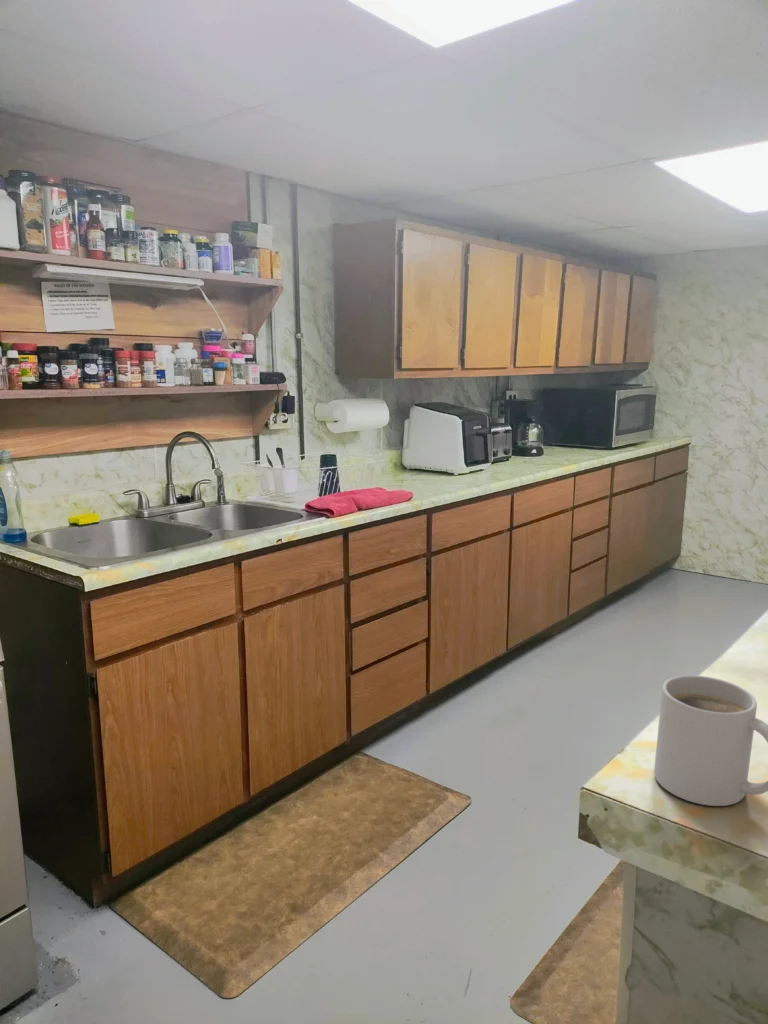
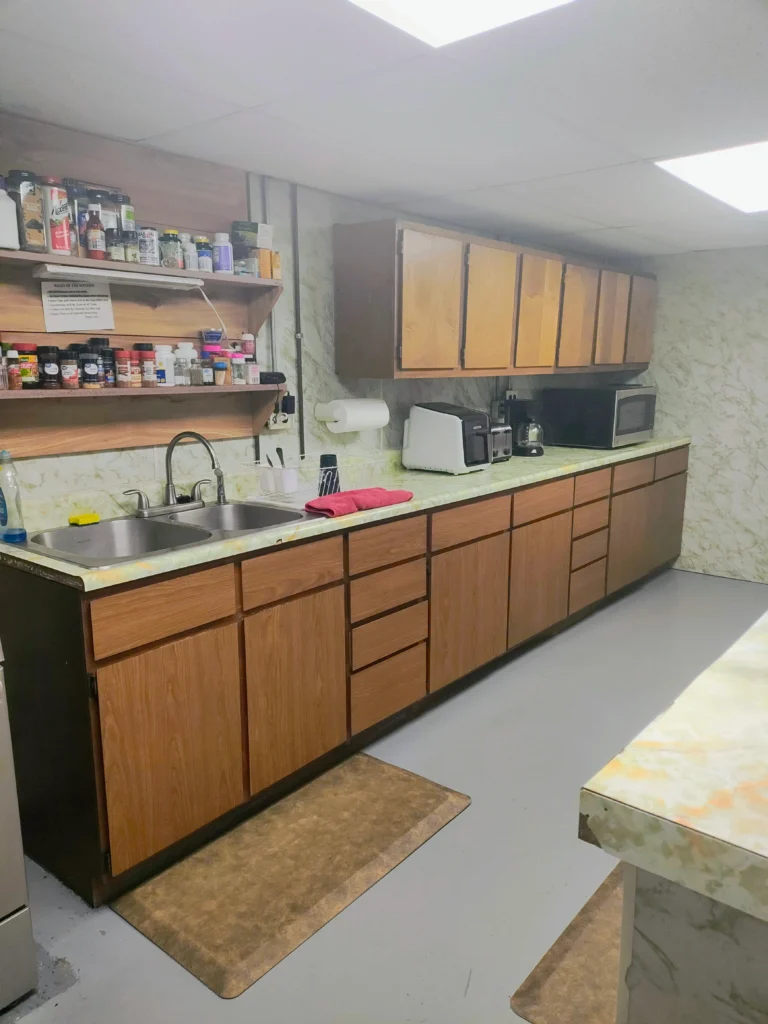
- mug [653,674,768,807]
